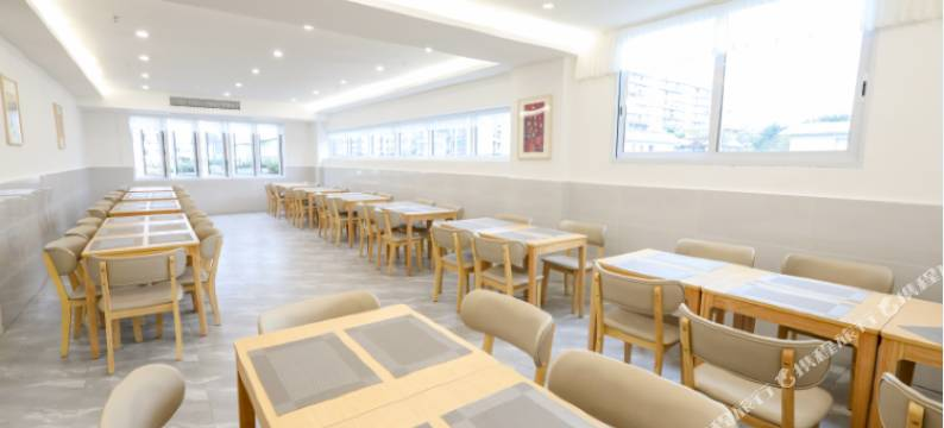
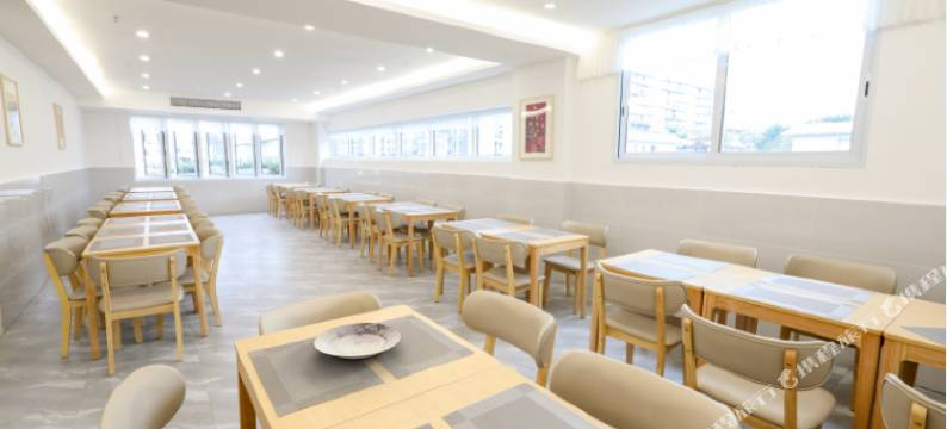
+ plate [312,322,403,360]
